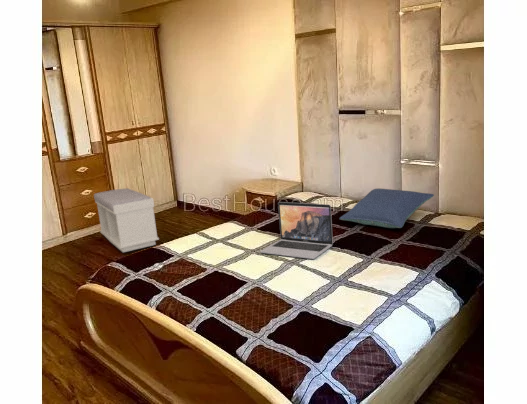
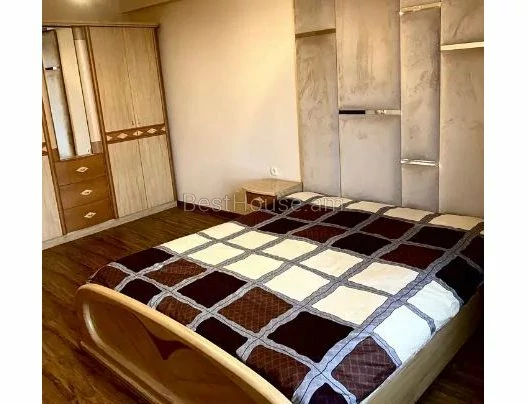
- pillow [338,188,435,229]
- laptop [259,201,334,260]
- bench [93,187,160,253]
